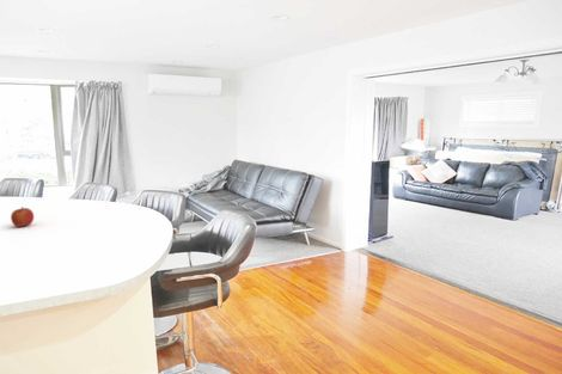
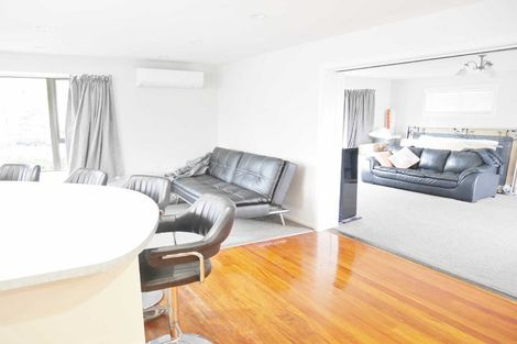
- fruit [10,206,35,228]
